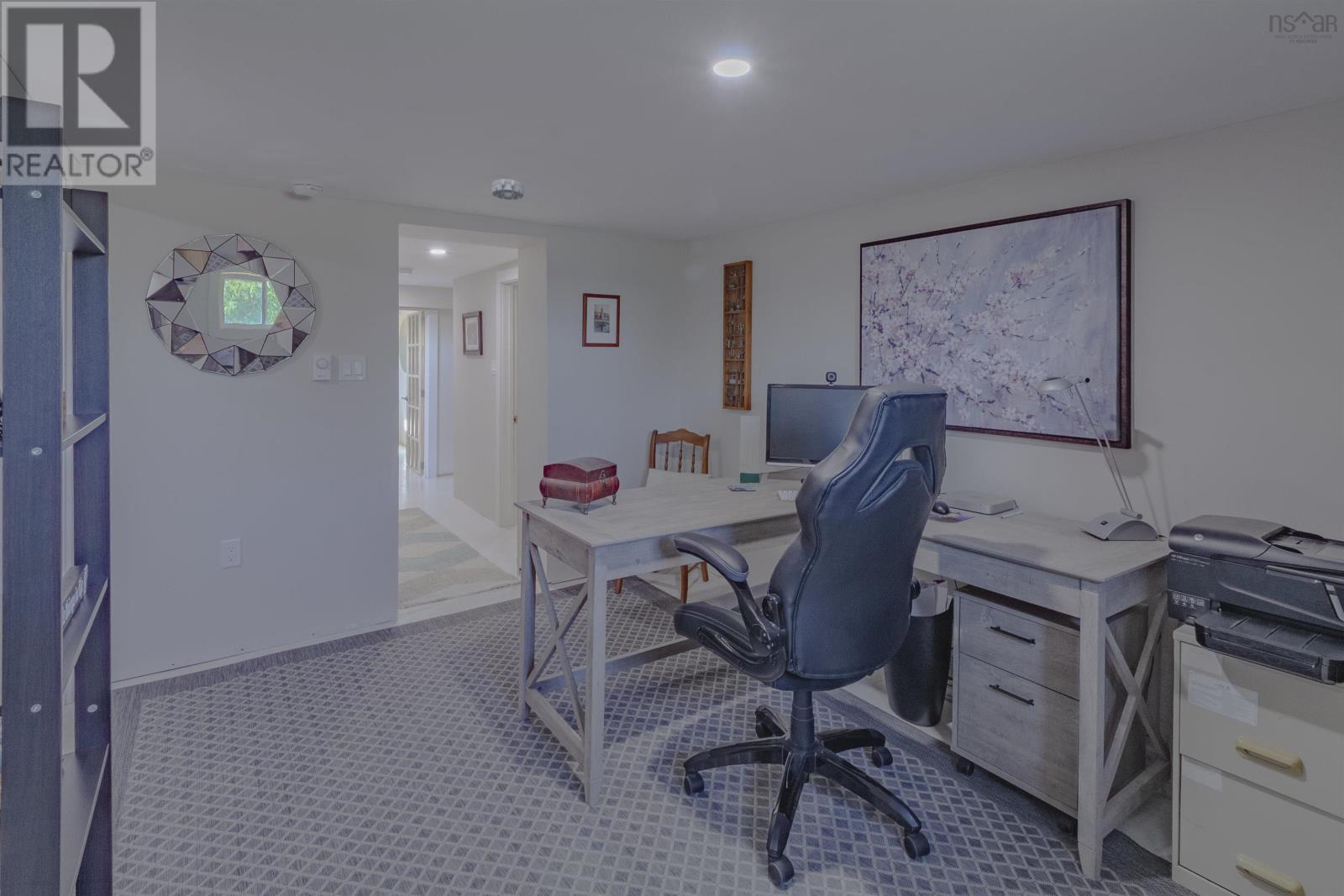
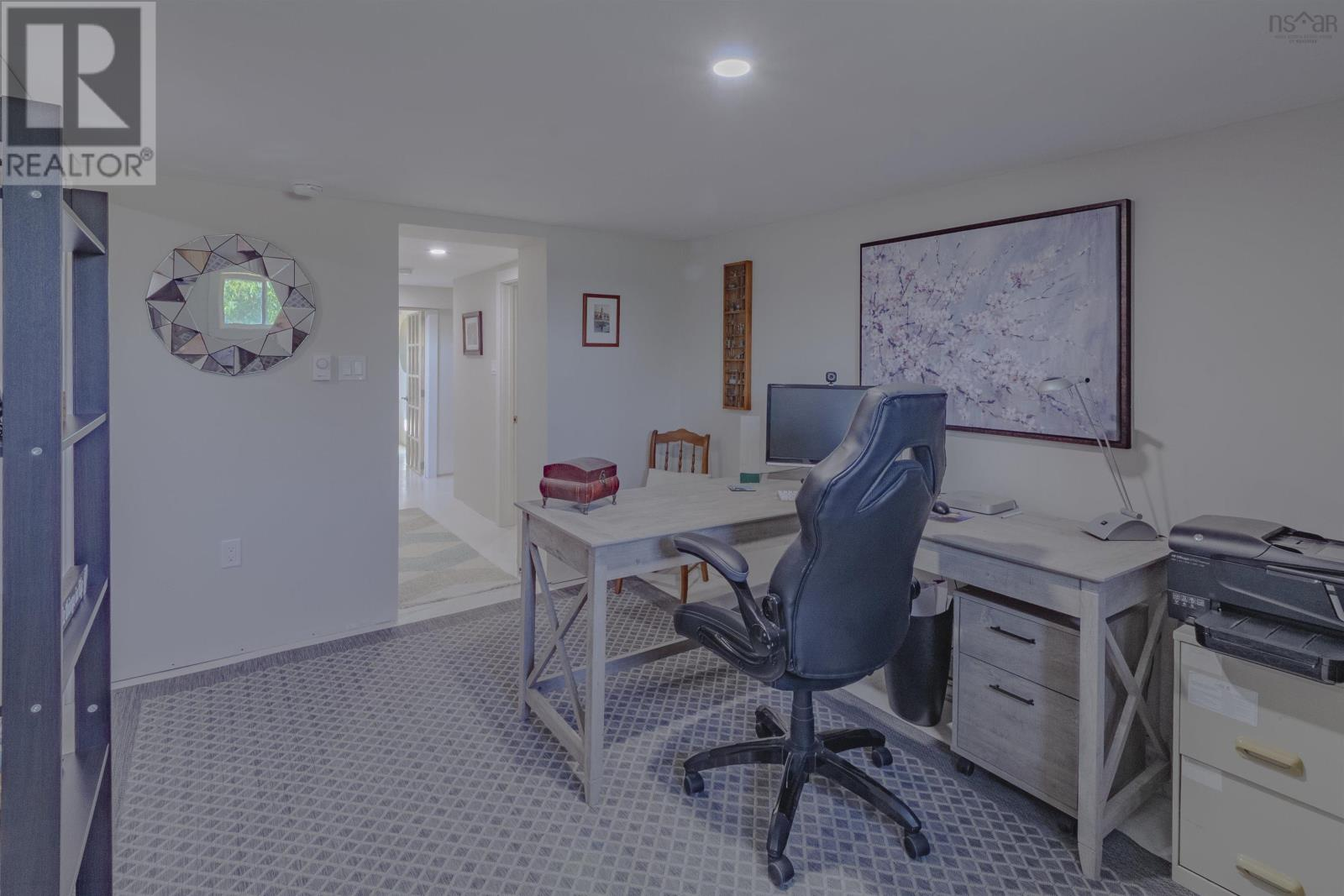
- smoke detector [491,178,524,201]
